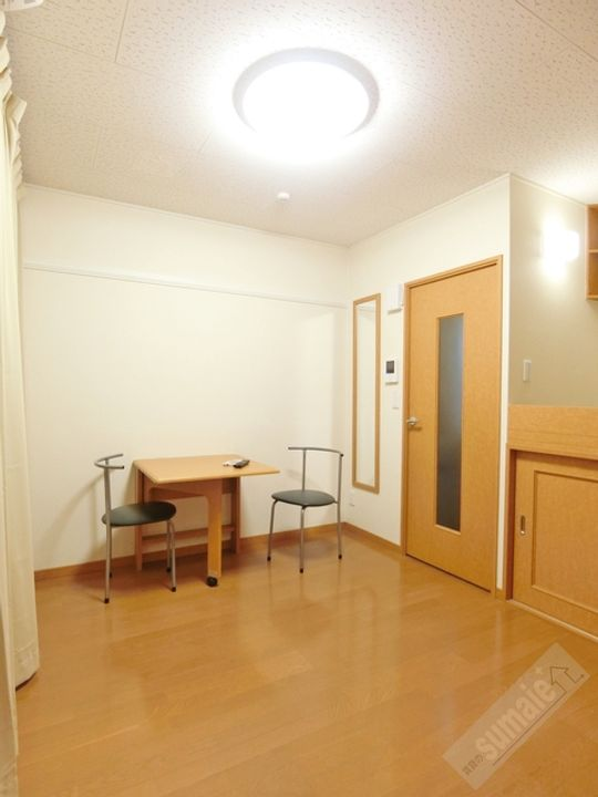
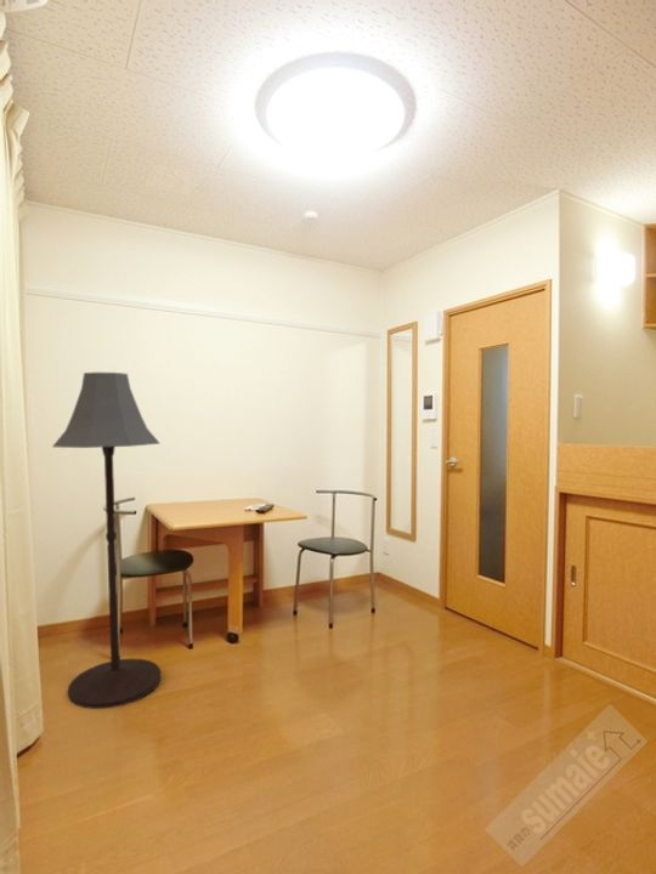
+ floor lamp [51,371,163,710]
